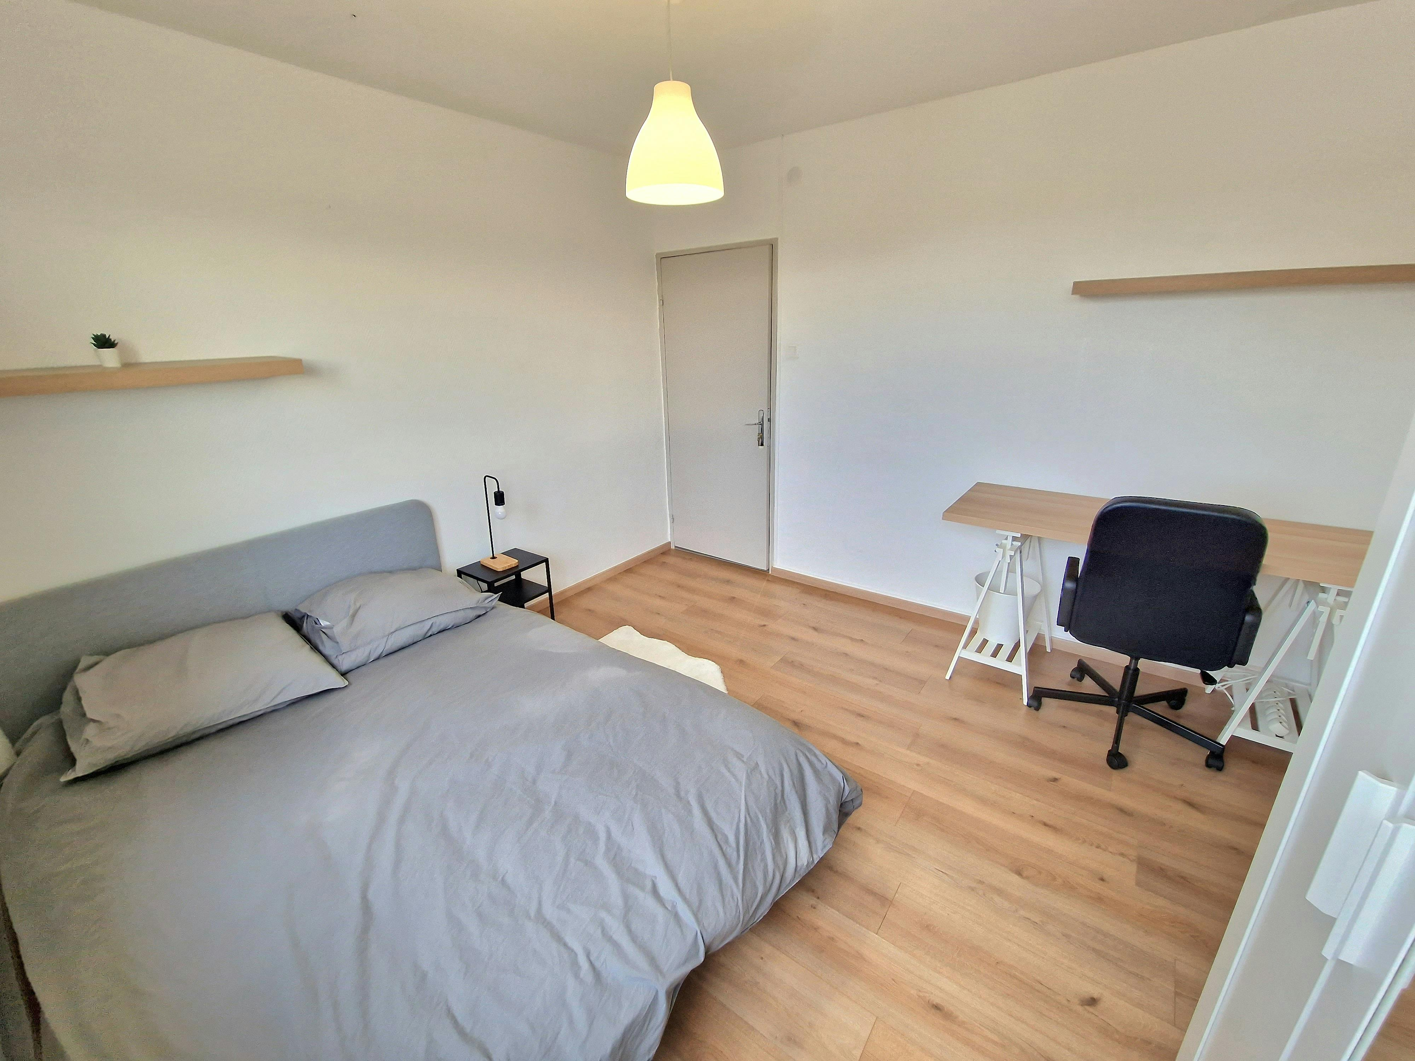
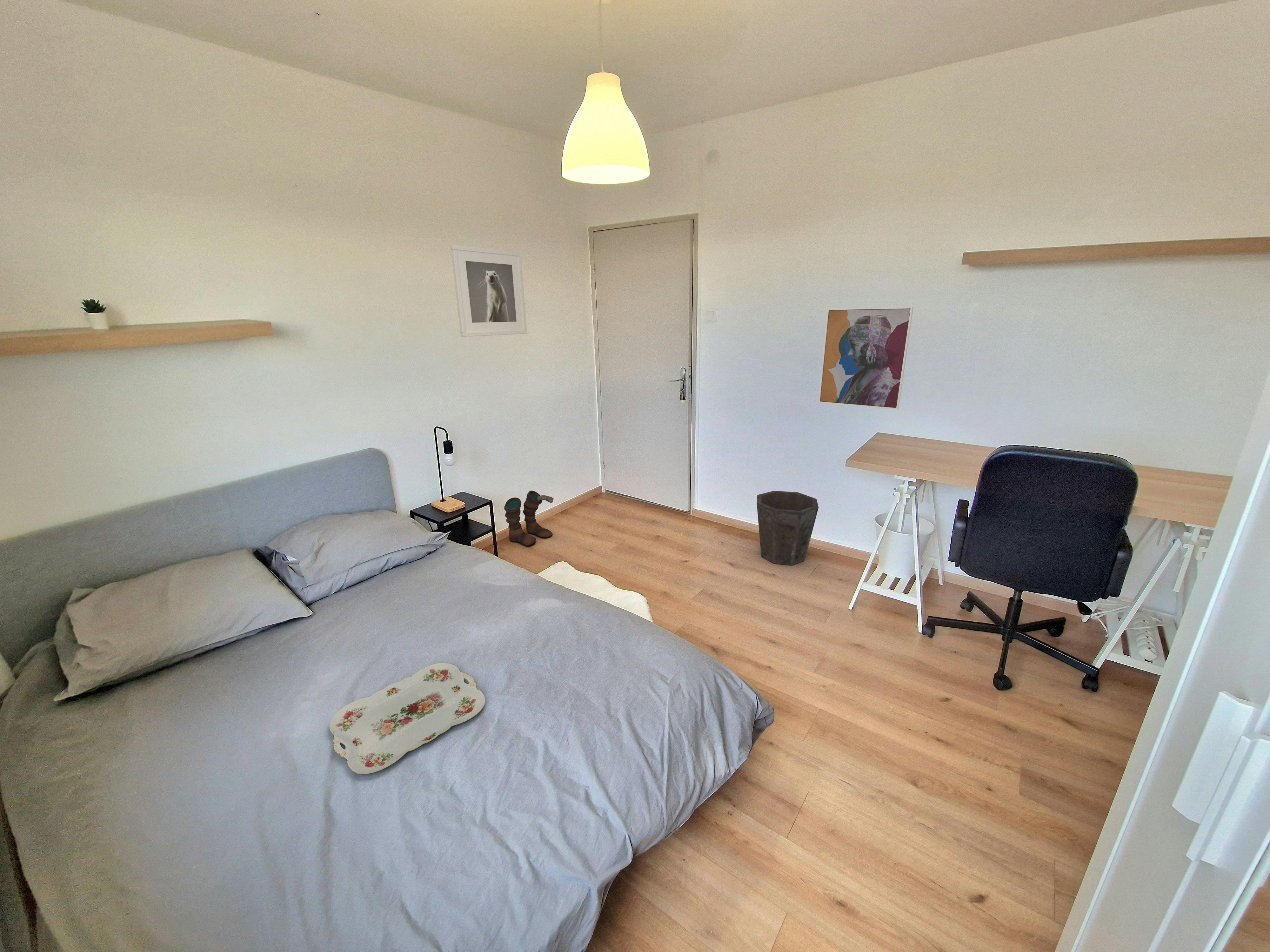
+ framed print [450,244,527,337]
+ wall art [818,307,914,410]
+ boots [504,490,554,546]
+ waste bin [756,490,819,565]
+ serving tray [329,663,486,775]
